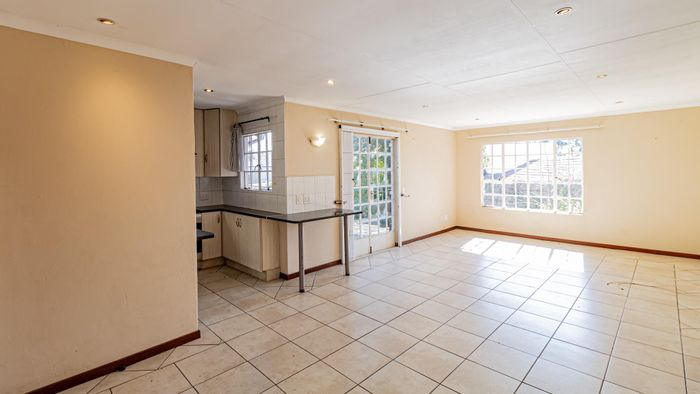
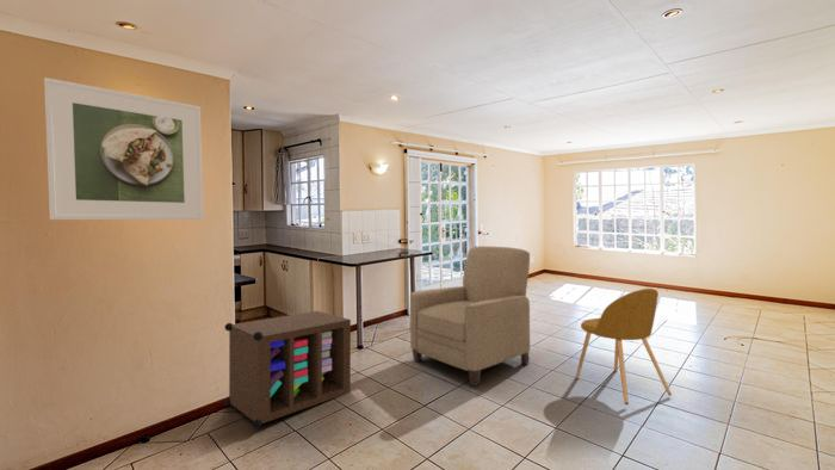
+ chair [409,245,531,386]
+ storage cabinet [223,310,352,429]
+ chair [574,287,673,406]
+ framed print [43,76,204,221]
